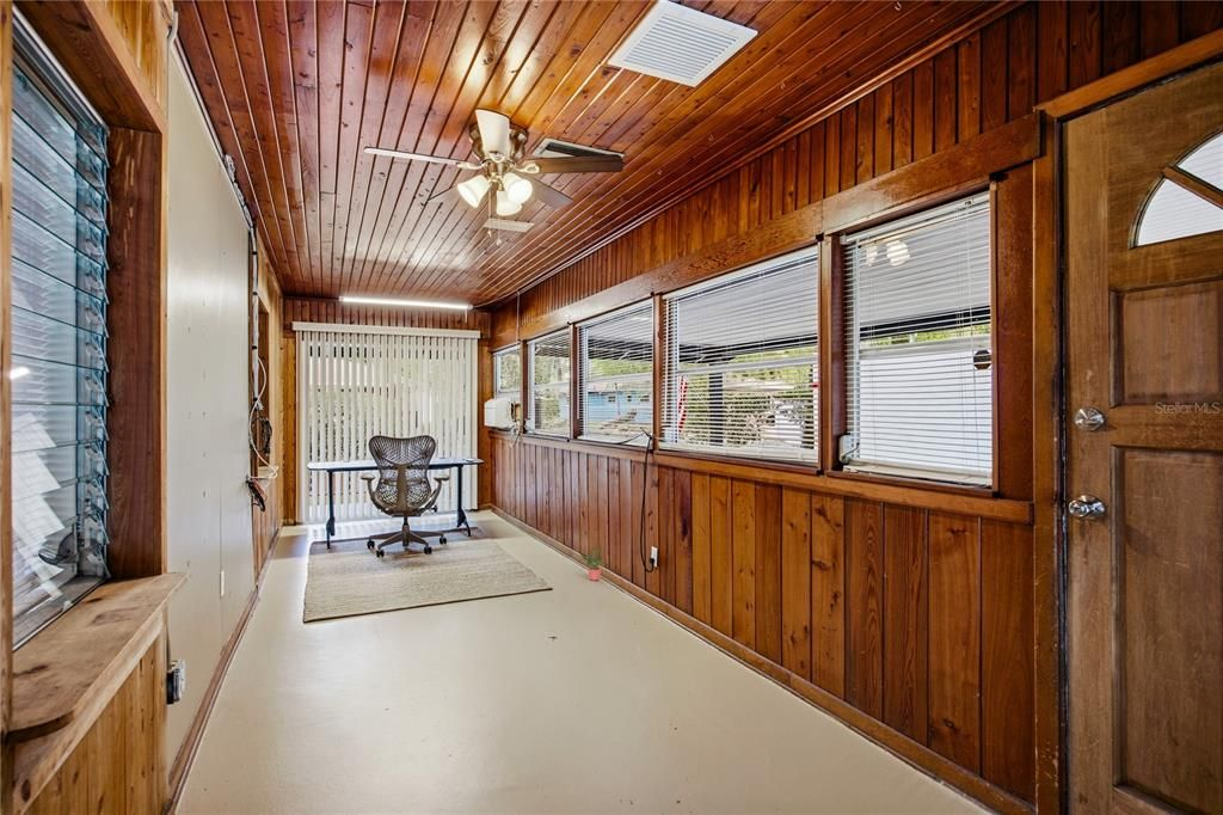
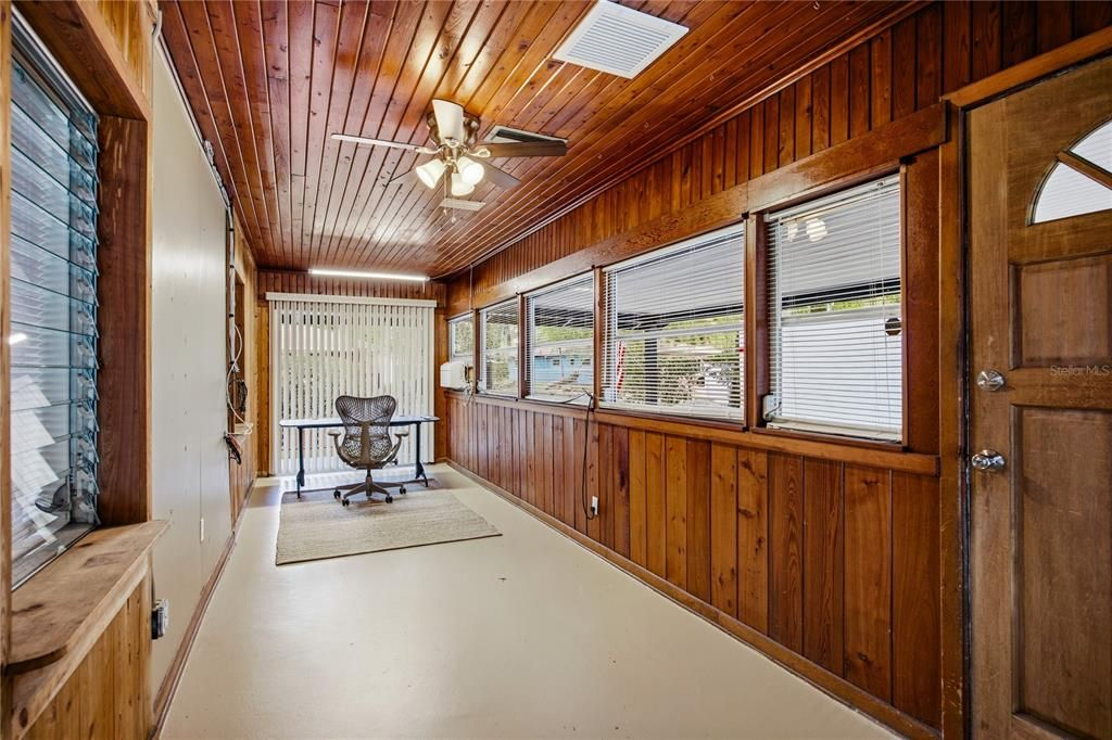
- potted plant [578,544,606,582]
